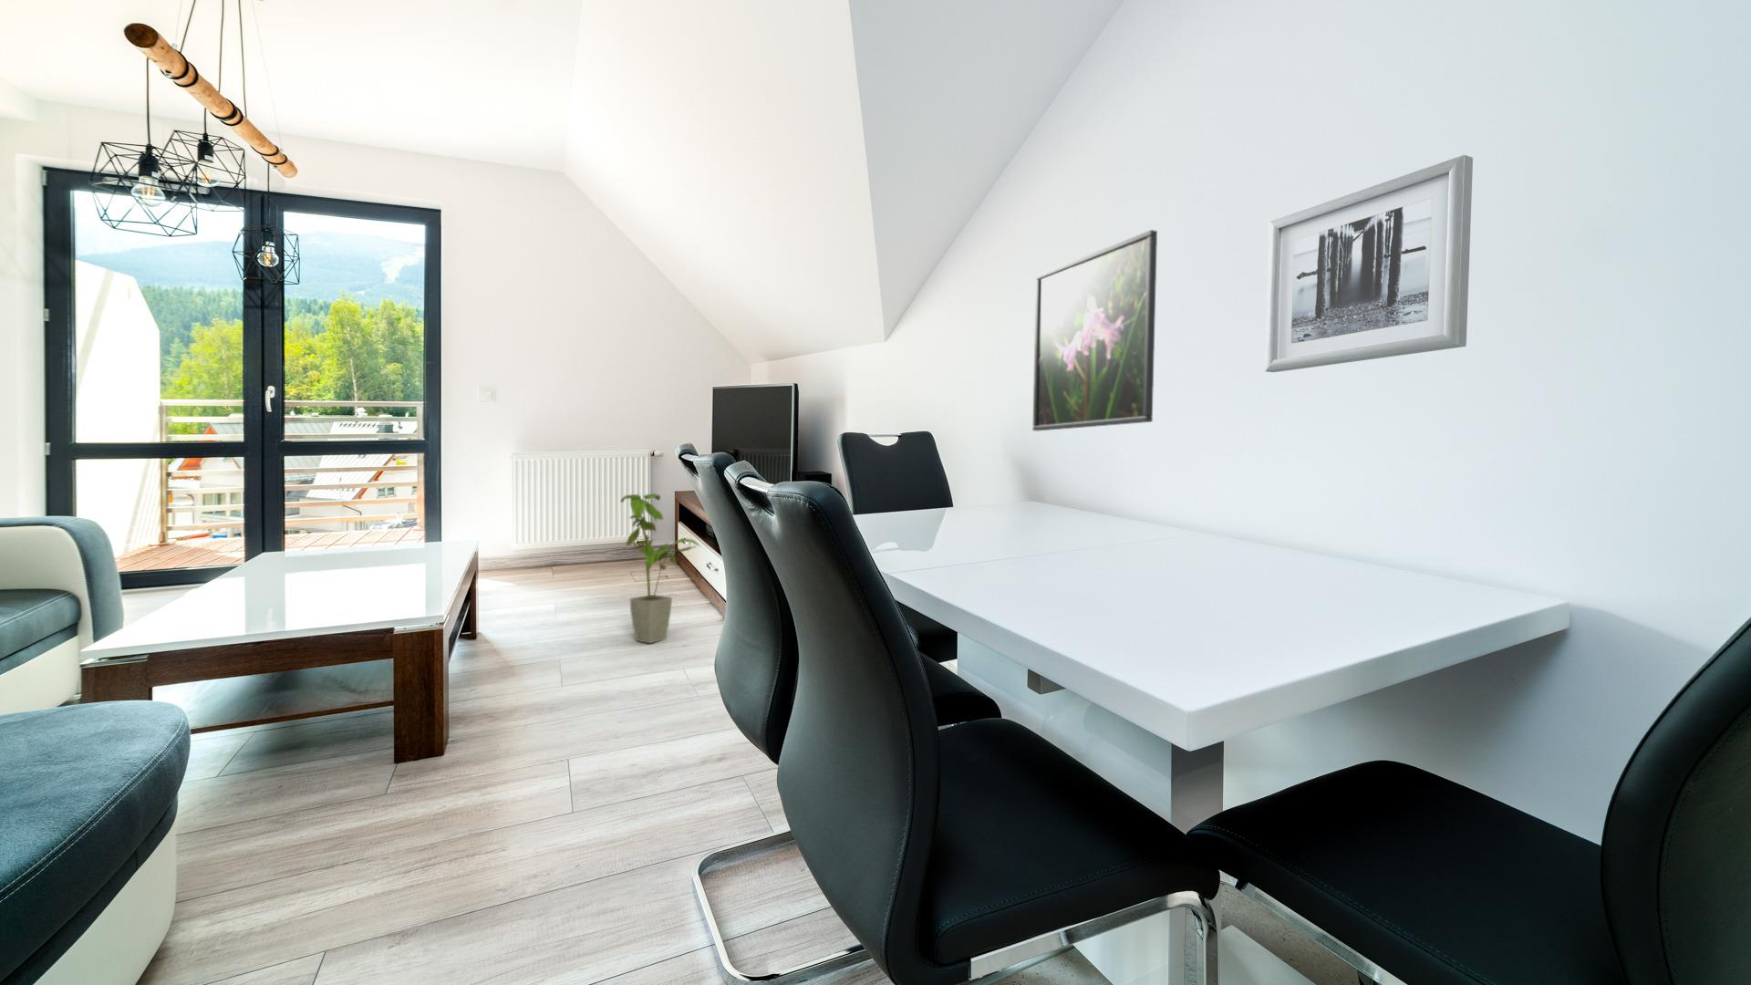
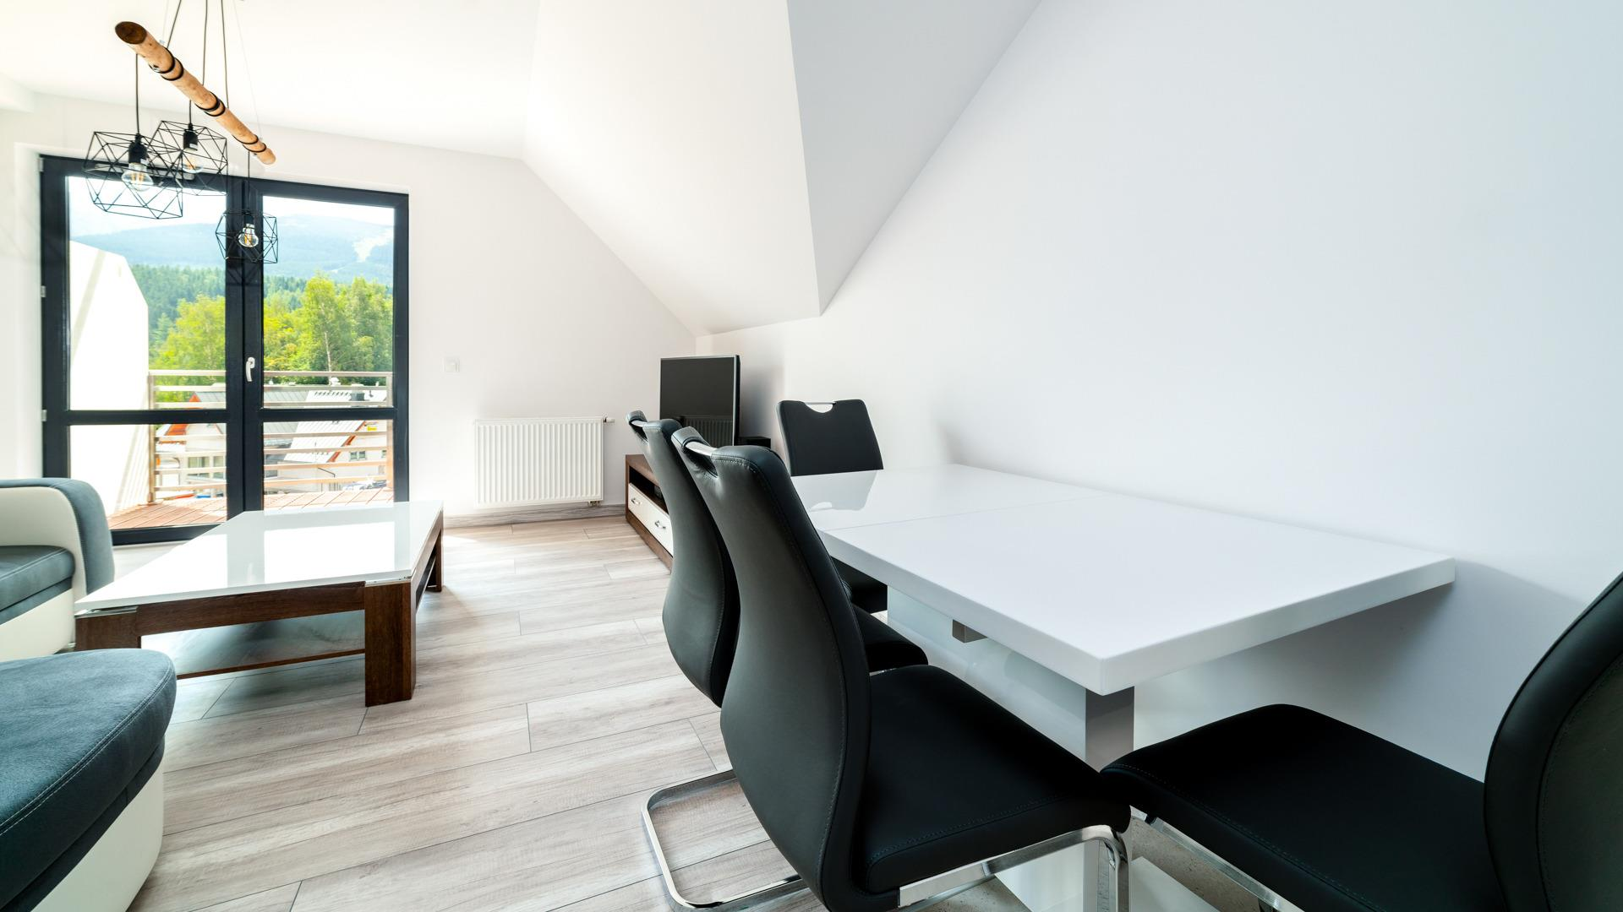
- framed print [1032,229,1158,432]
- wall art [1264,154,1473,373]
- house plant [621,492,701,645]
